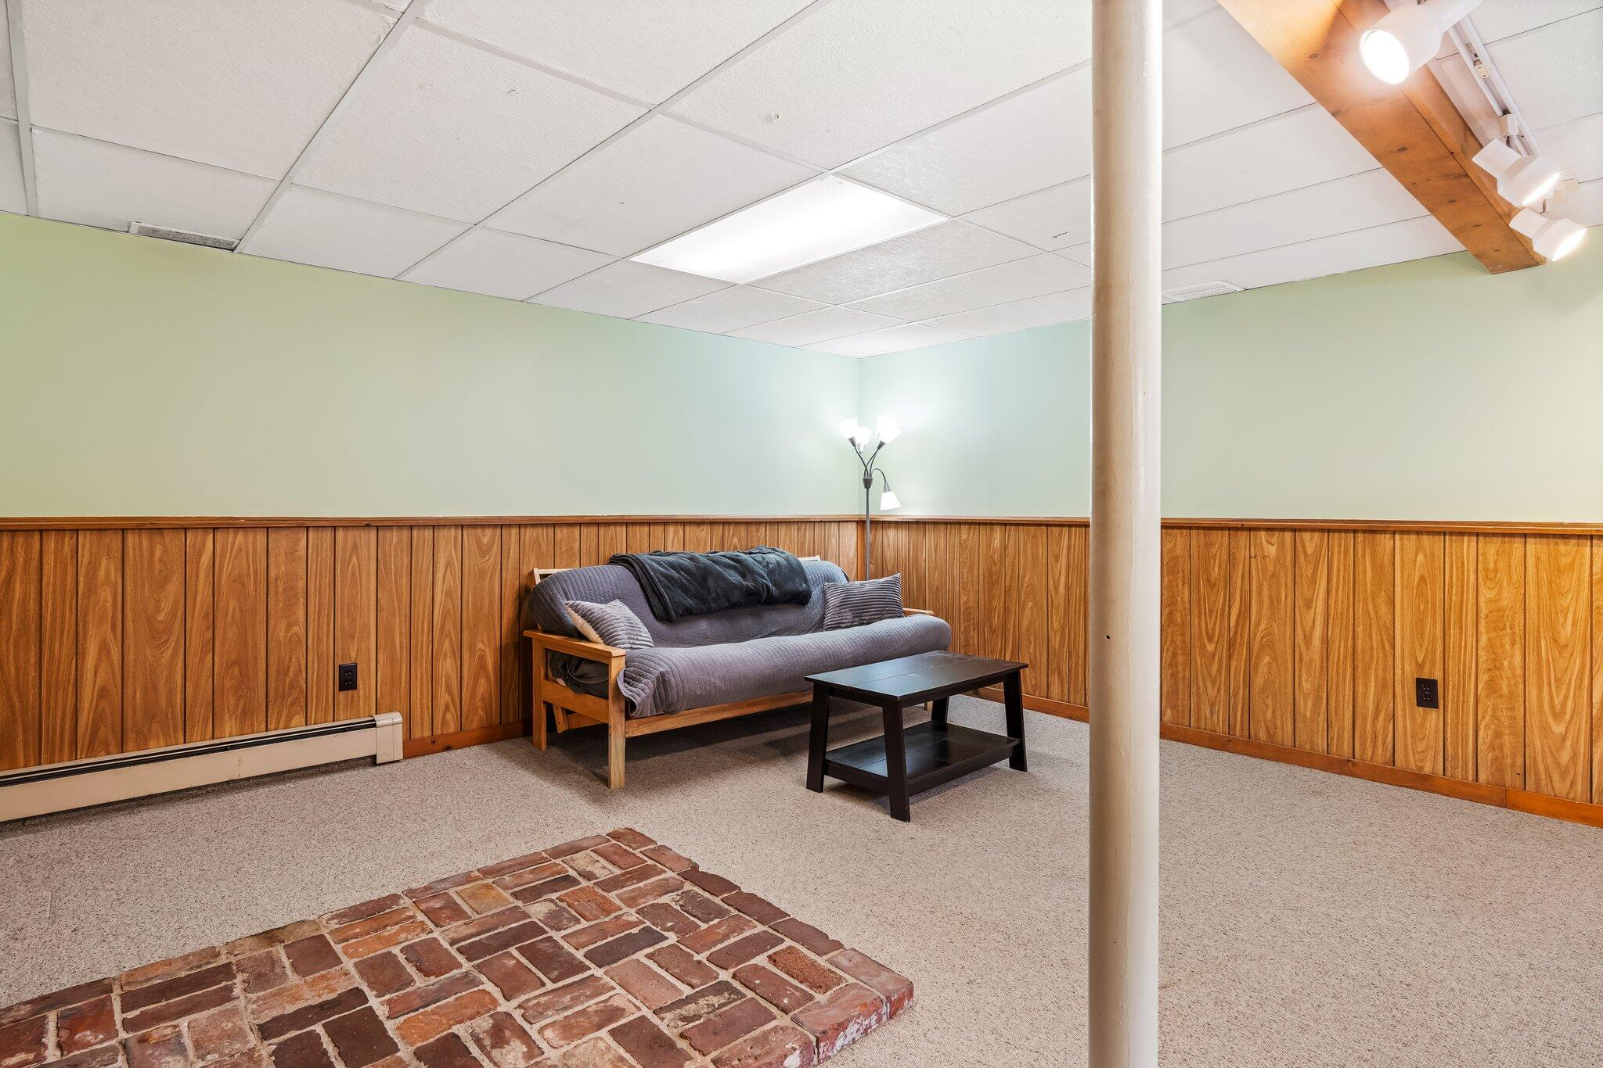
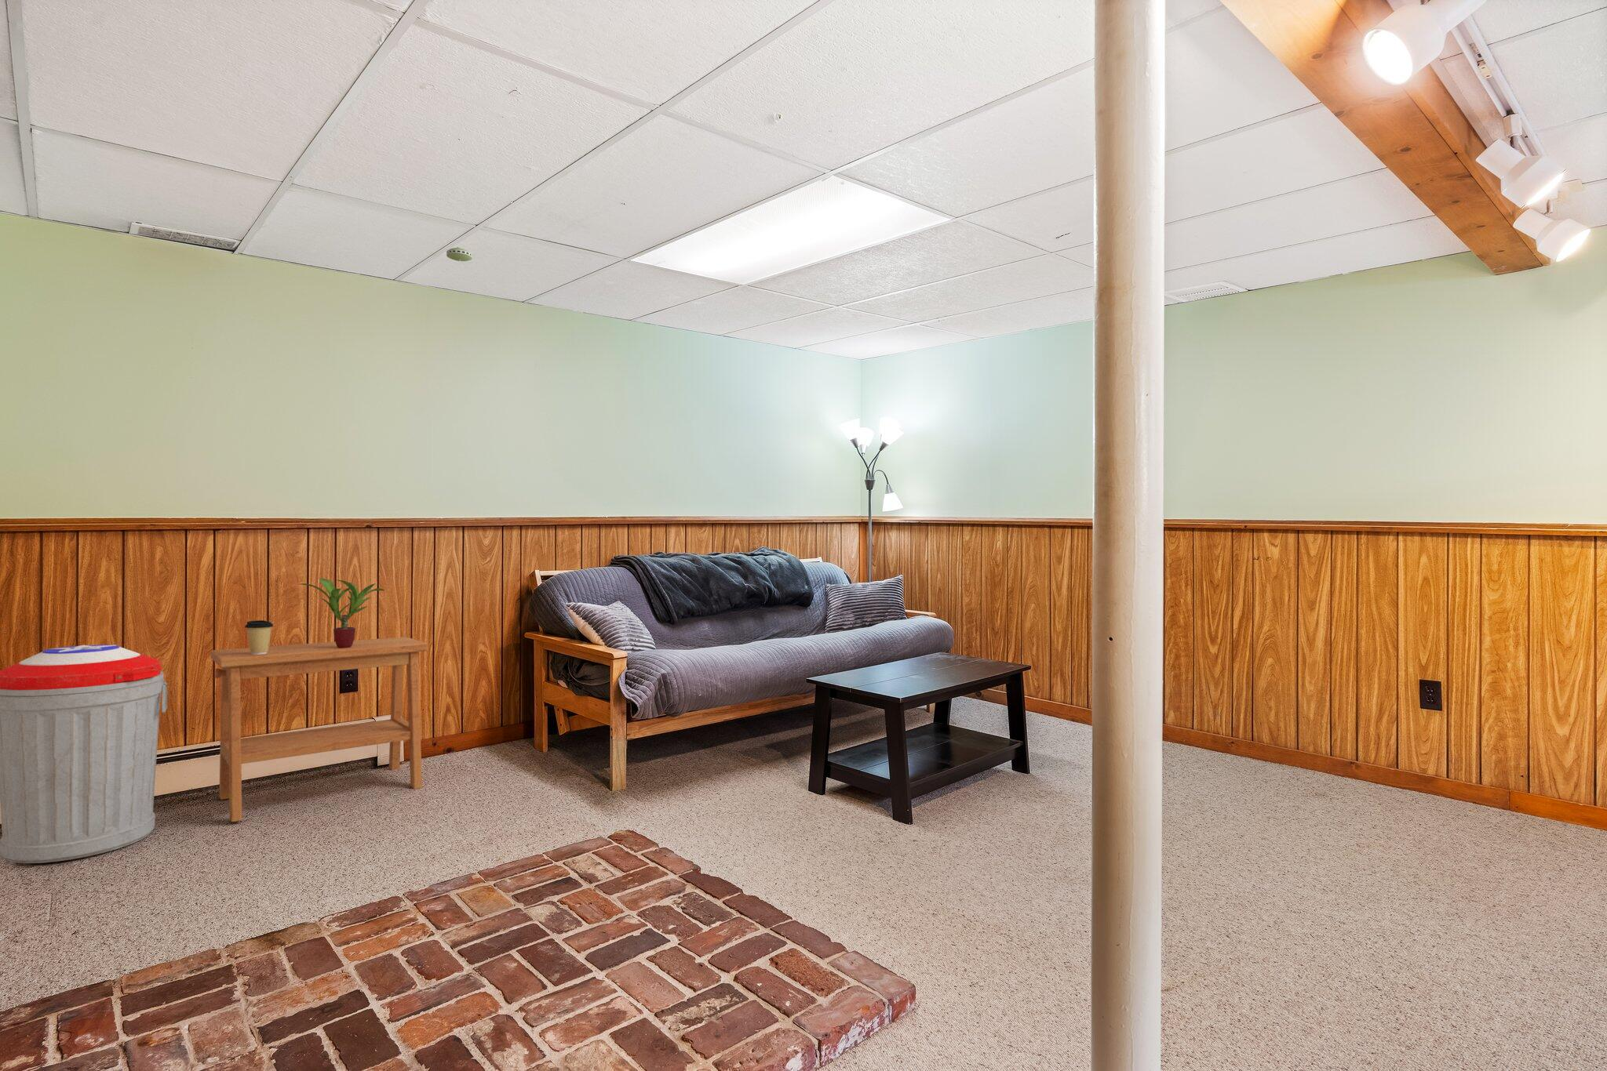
+ coffee cup [244,619,274,655]
+ side table [210,636,428,822]
+ smoke detector [446,246,473,262]
+ potted plant [298,577,385,648]
+ trash can [0,644,167,864]
